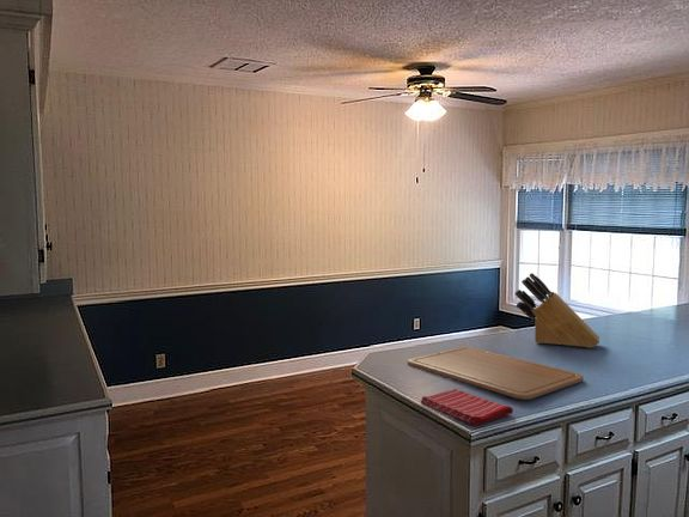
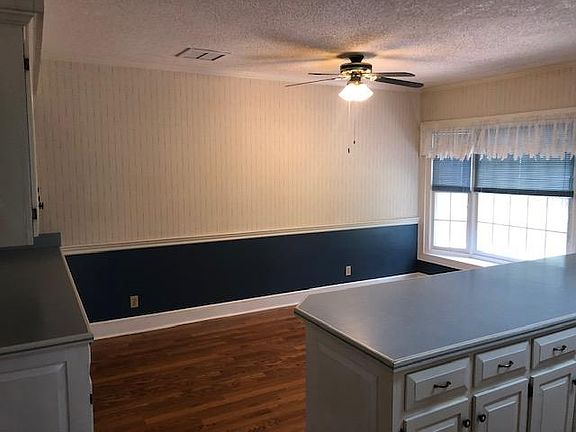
- chopping board [407,346,585,401]
- knife block [514,272,600,348]
- dish towel [420,388,514,426]
